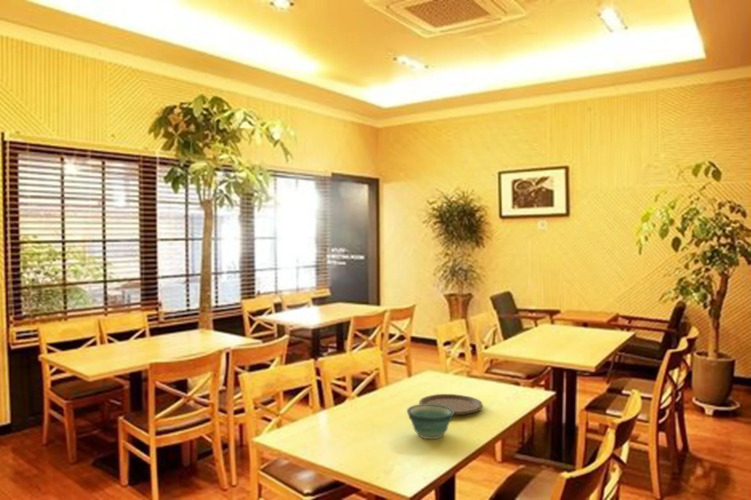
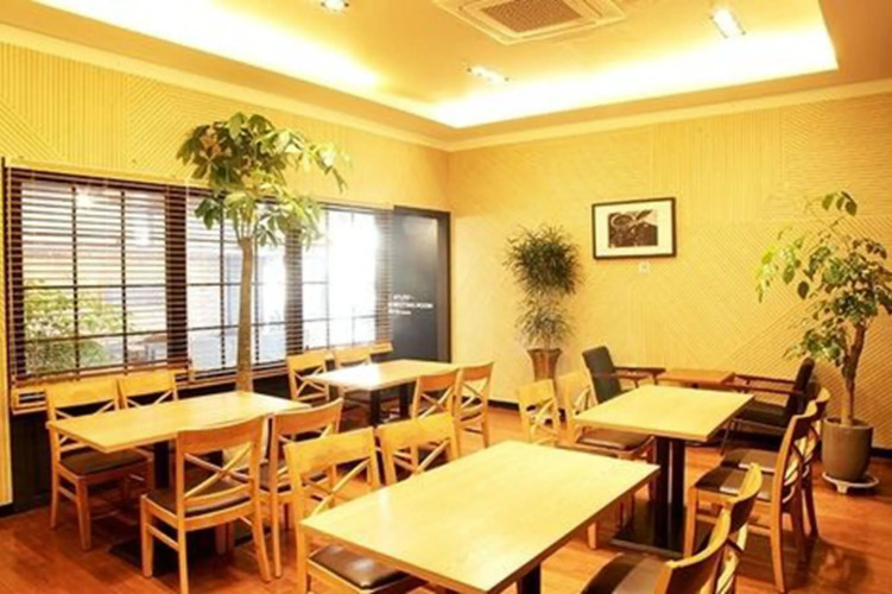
- plate [418,393,484,416]
- bowl [406,404,454,440]
